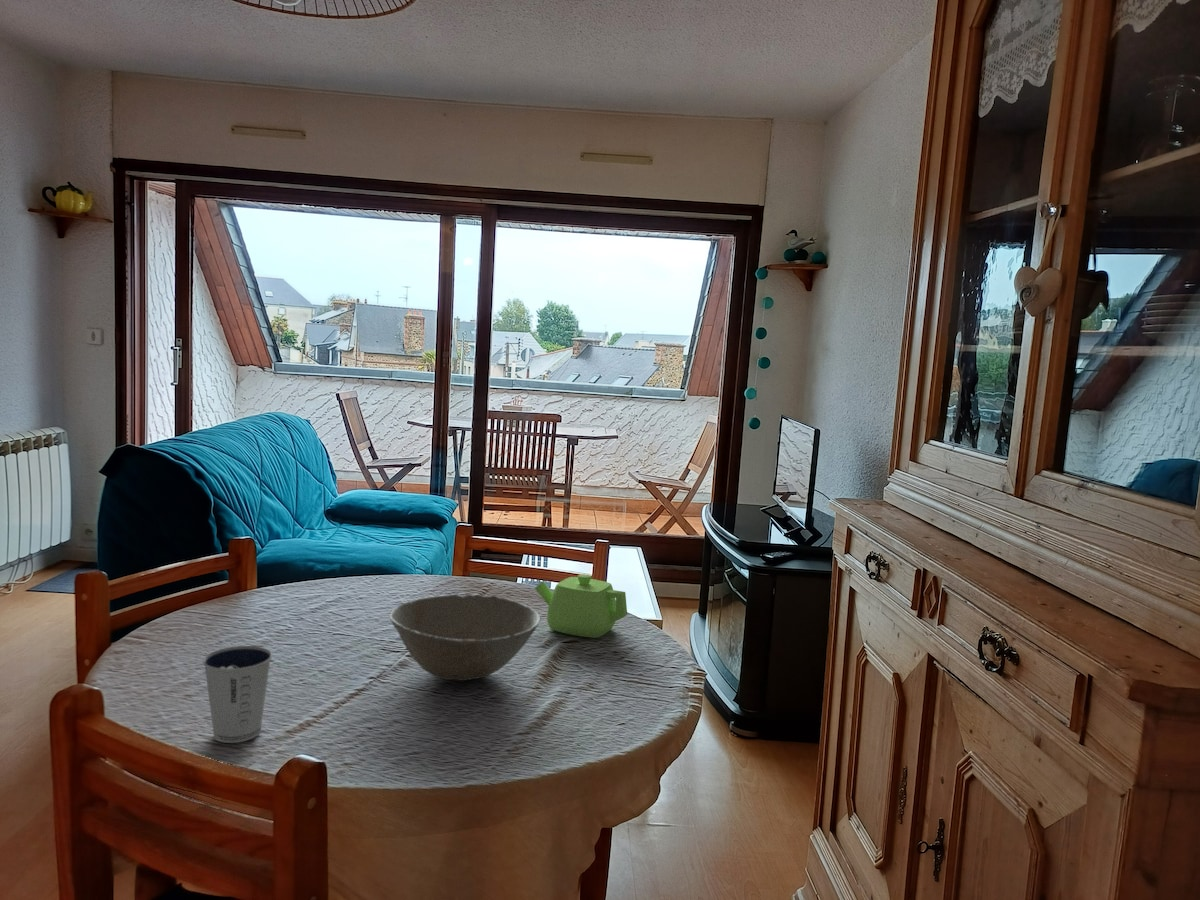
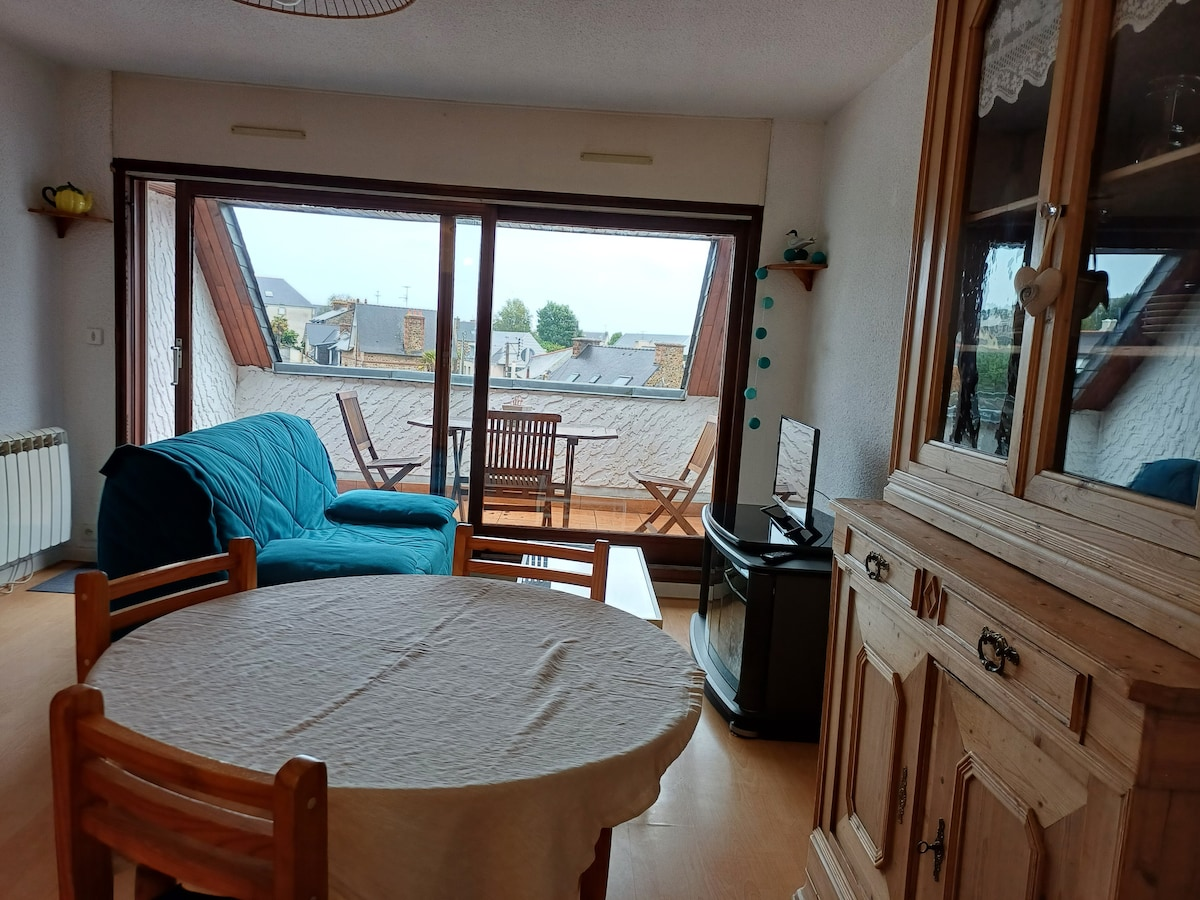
- dixie cup [202,645,273,744]
- bowl [389,593,541,682]
- teapot [534,573,628,639]
